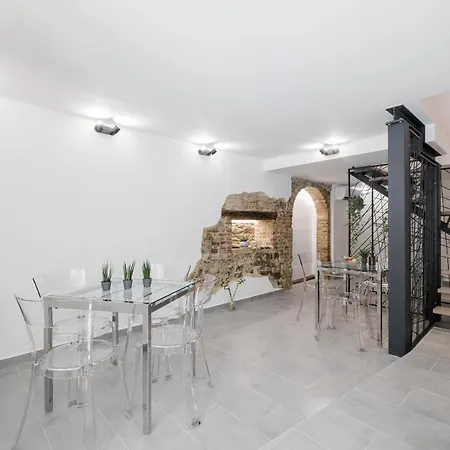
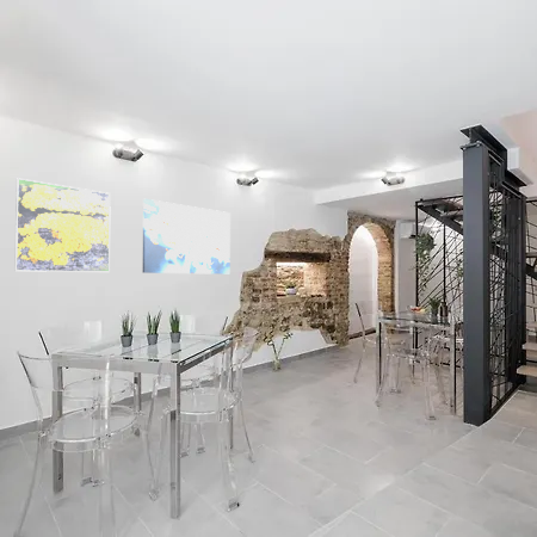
+ wall art [142,198,232,274]
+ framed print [14,177,112,273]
